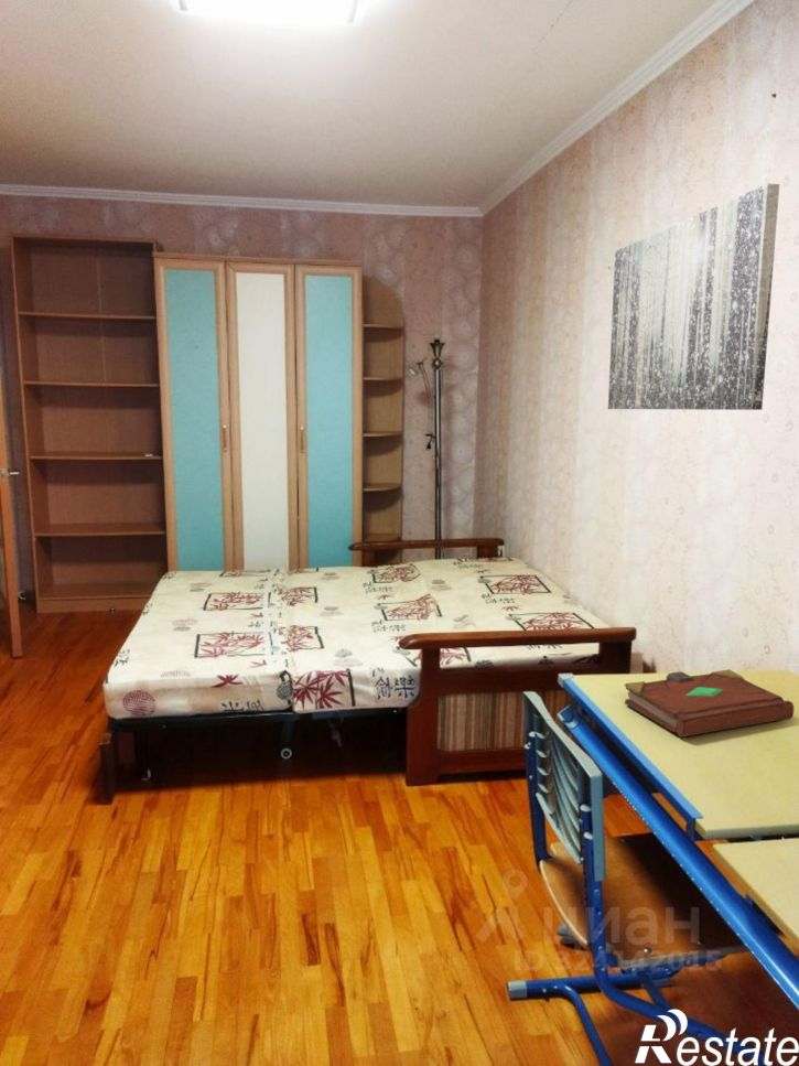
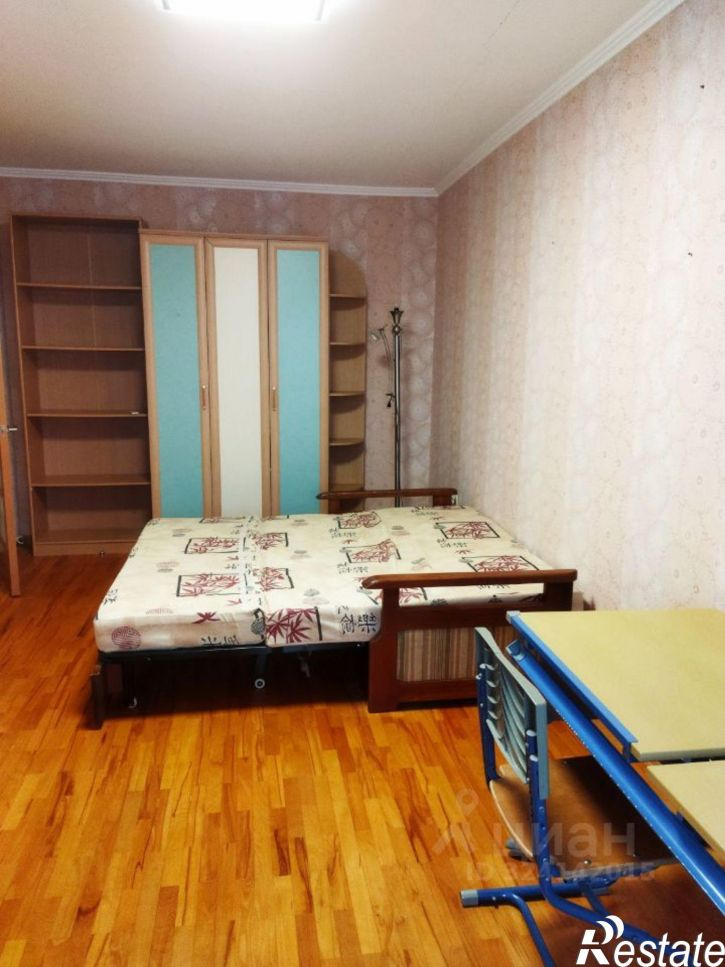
- book [624,668,795,739]
- wall art [607,183,780,411]
